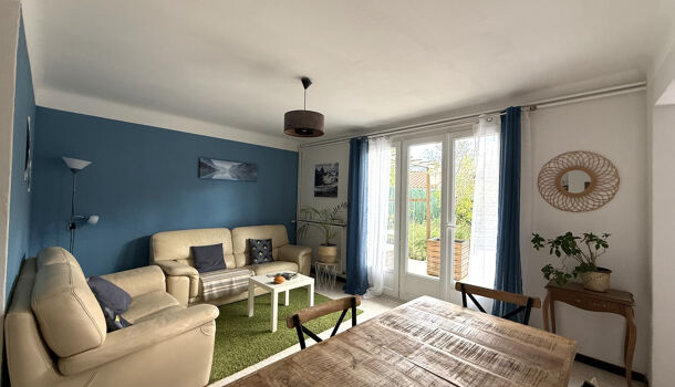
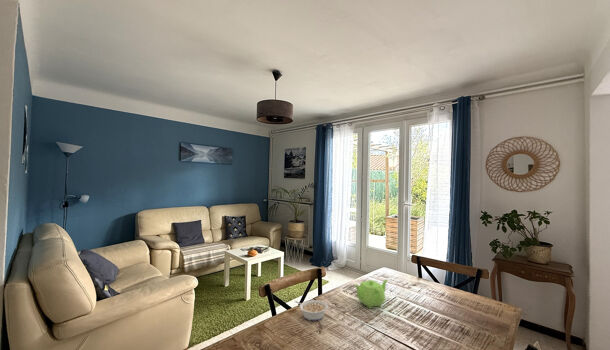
+ teapot [353,279,389,310]
+ legume [294,299,329,322]
